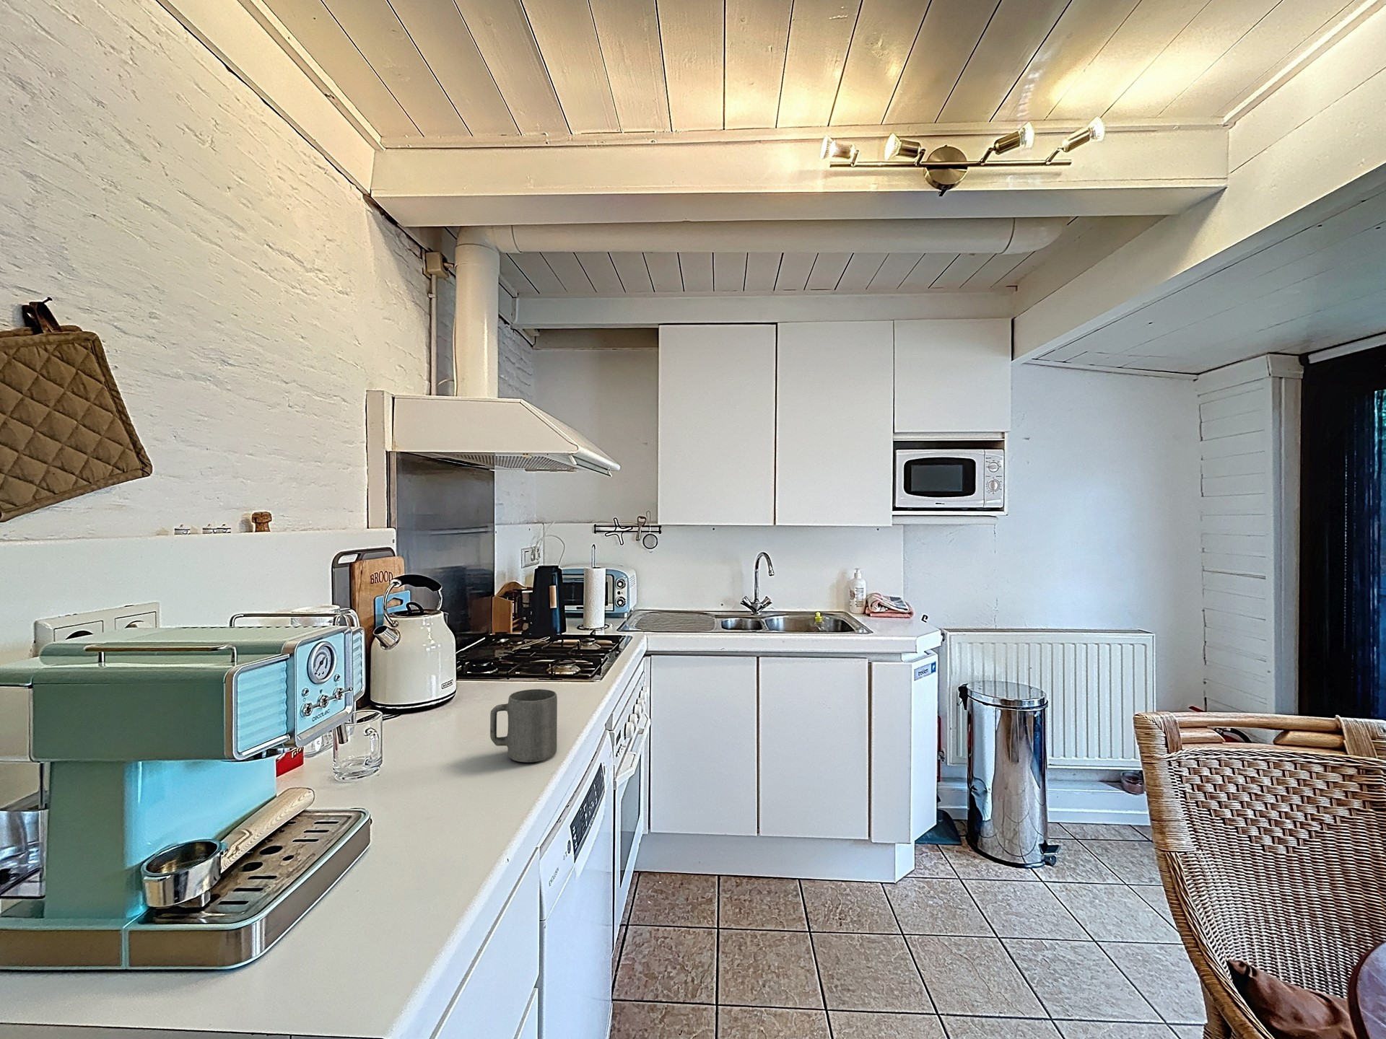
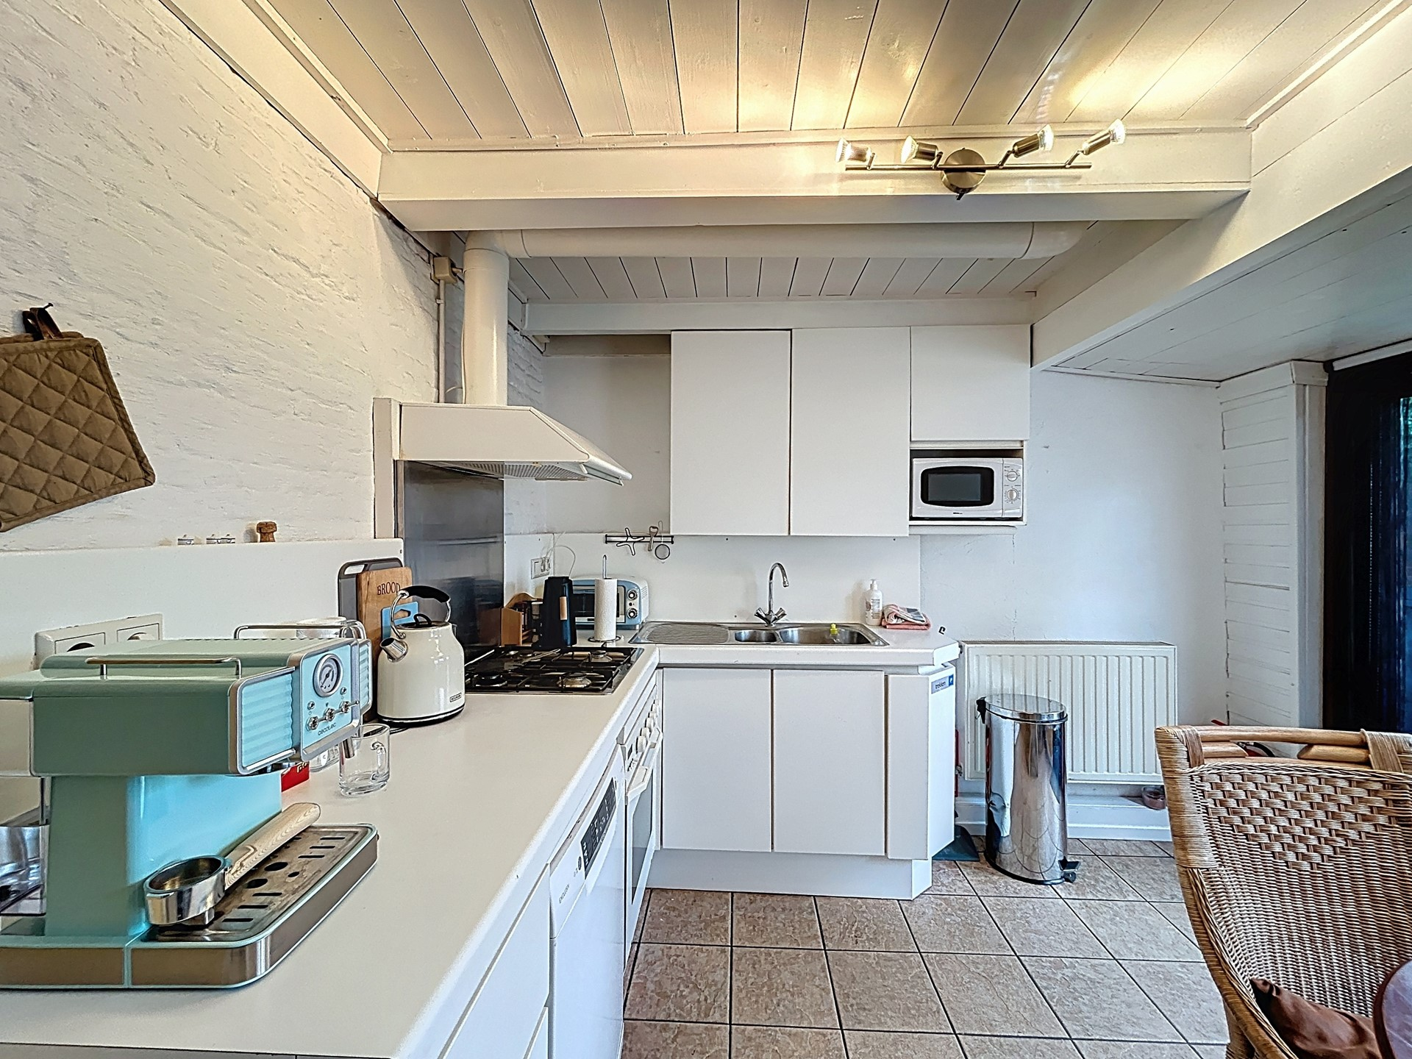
- mug [489,689,558,763]
